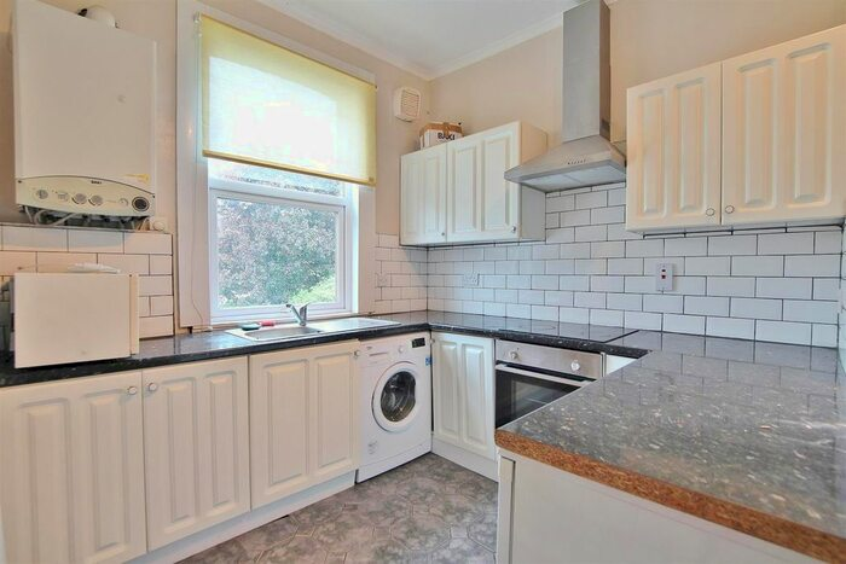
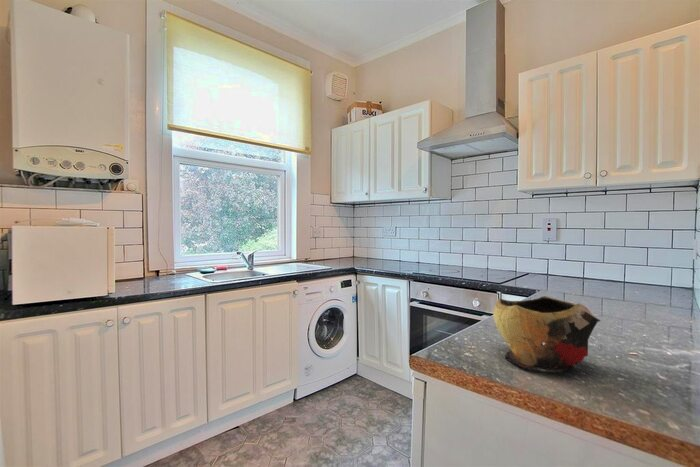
+ decorative bowl [492,295,601,372]
